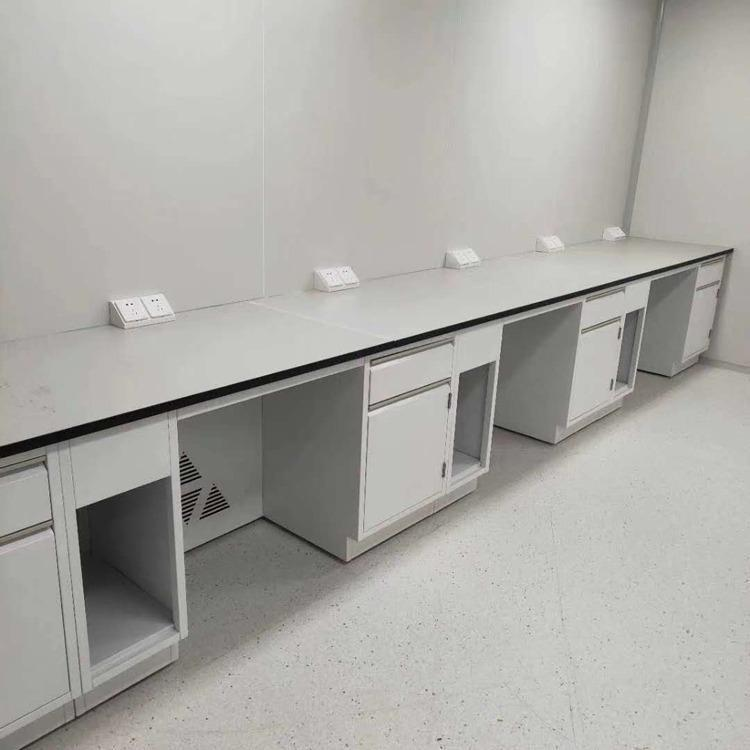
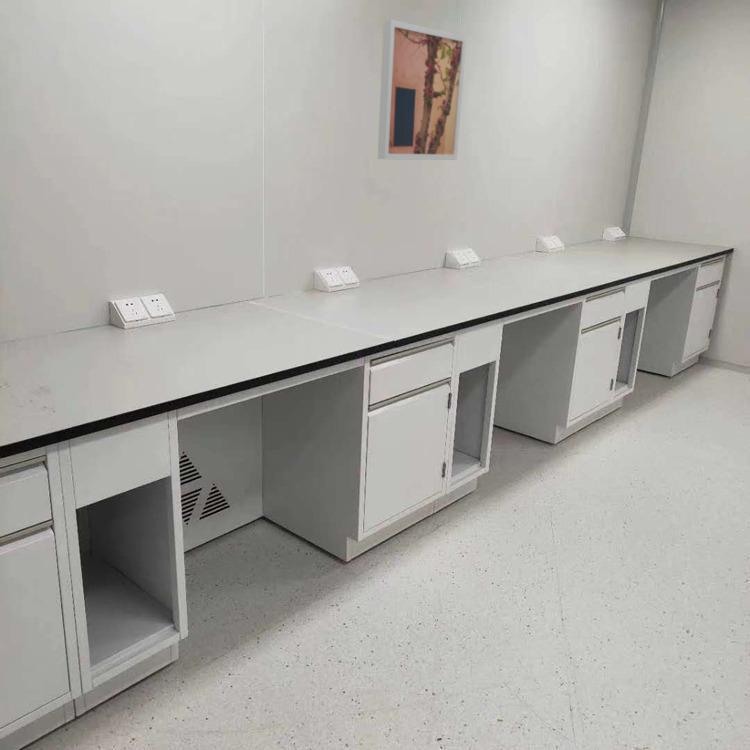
+ wall art [377,19,467,161]
